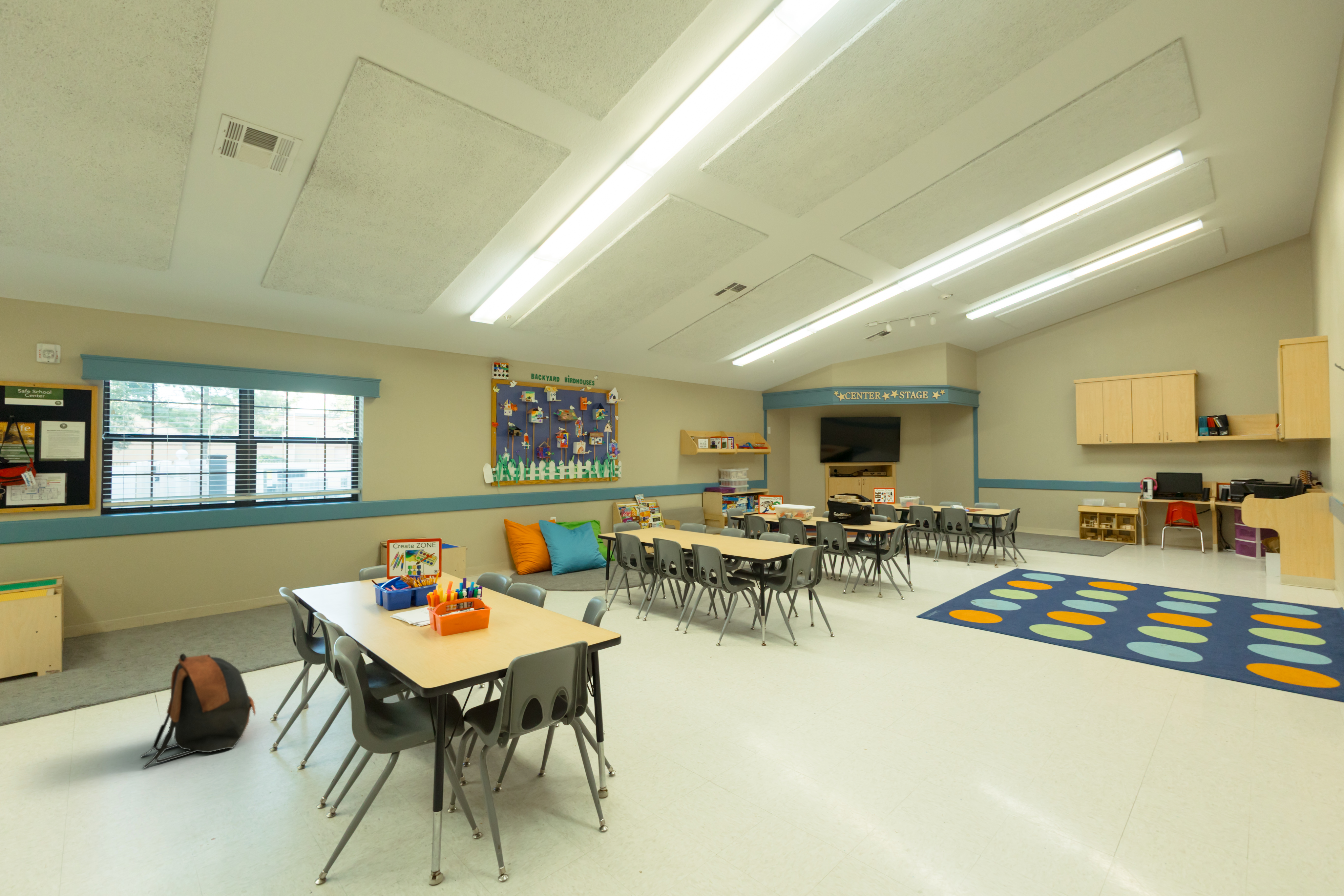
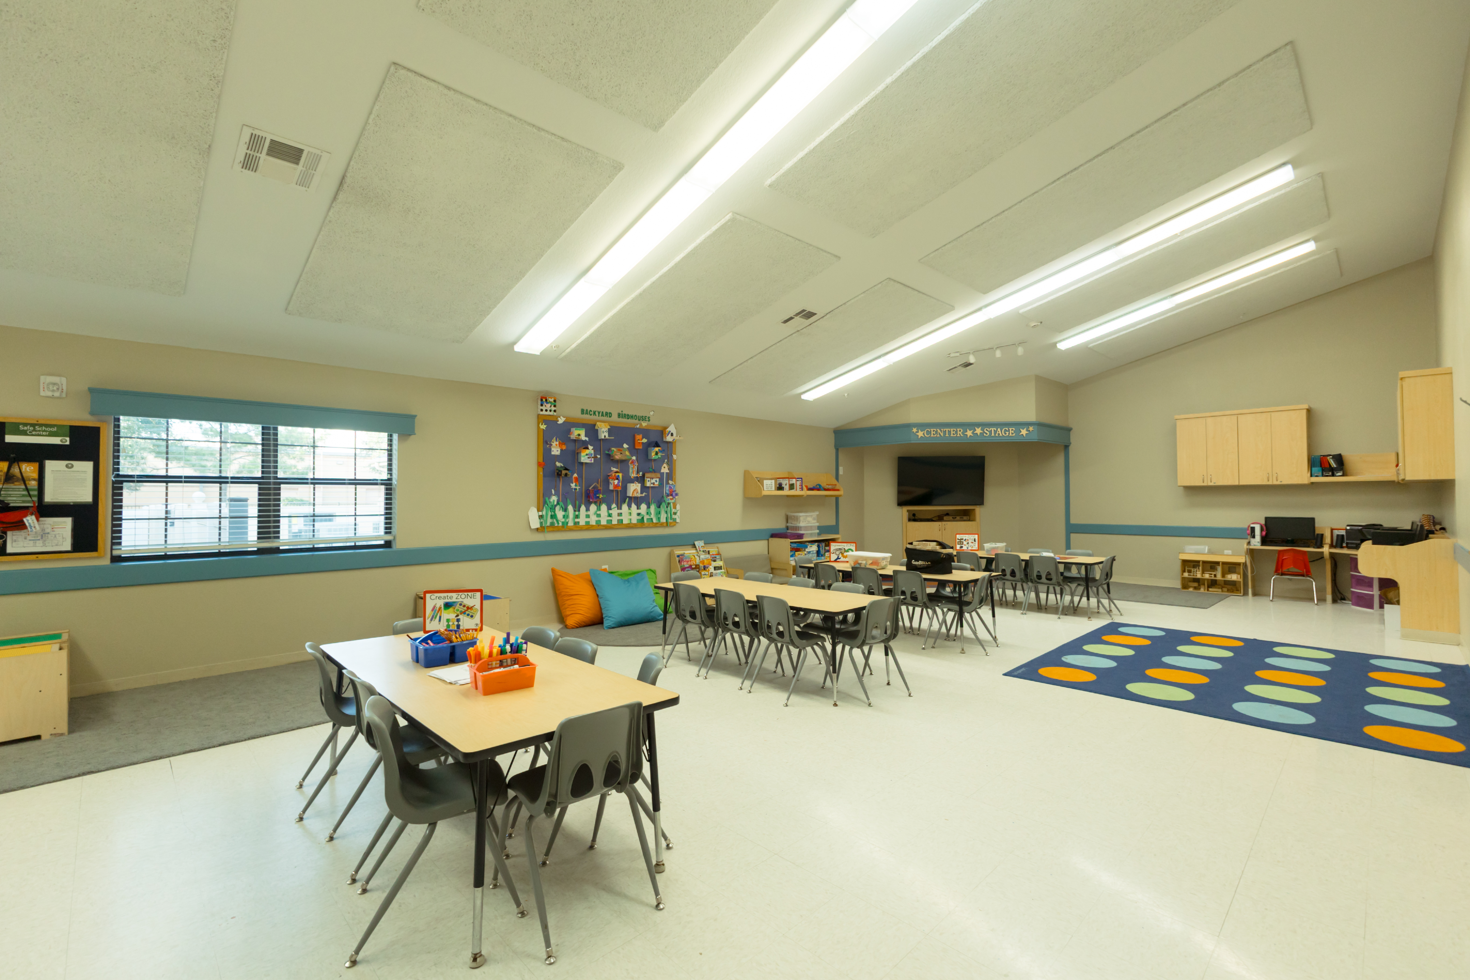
- backpack [140,653,256,769]
